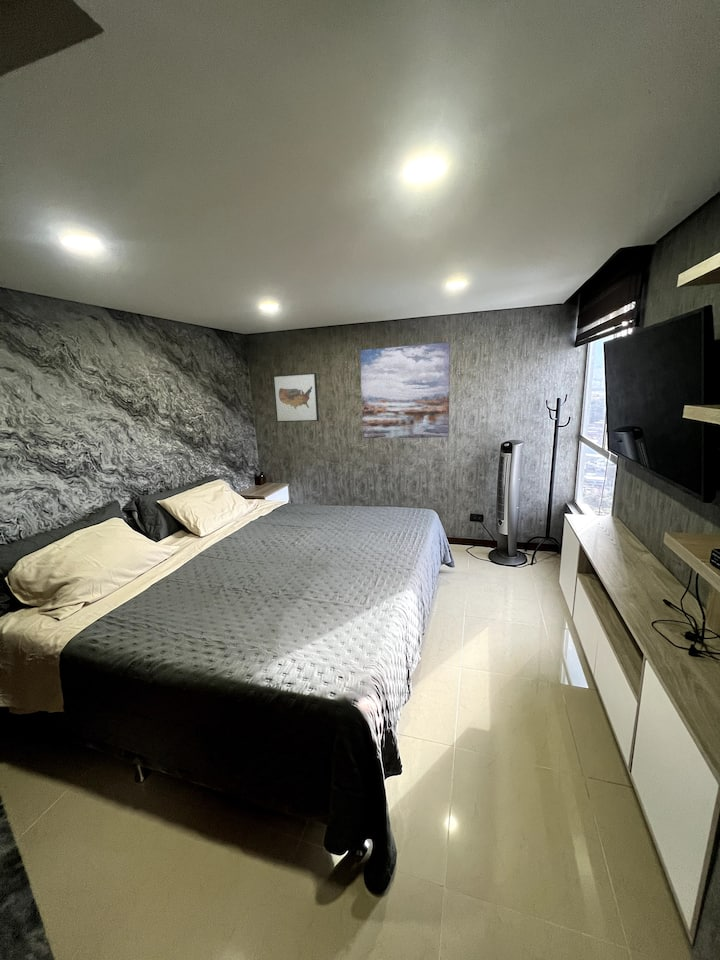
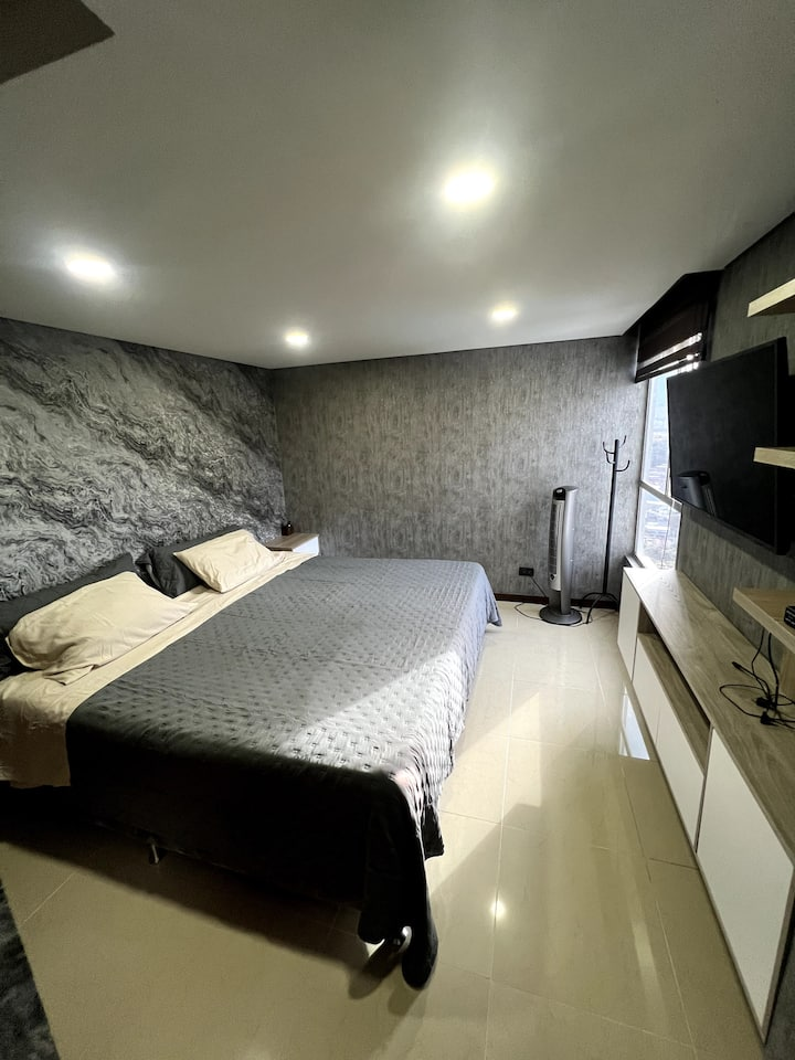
- wall art [359,341,451,439]
- wall art [272,372,320,423]
